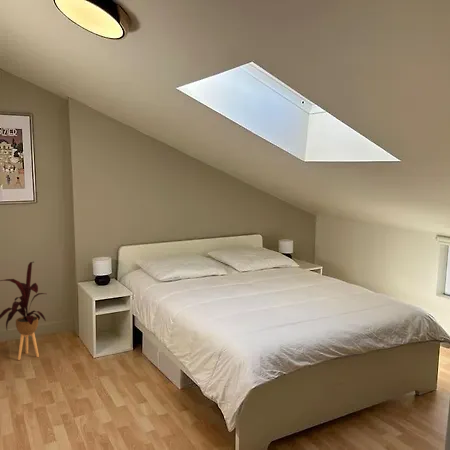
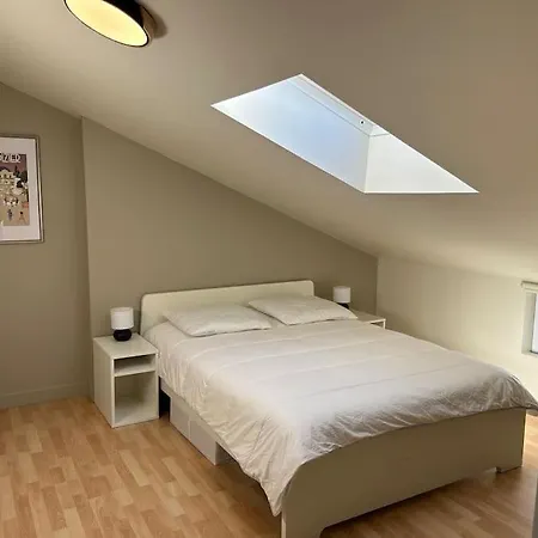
- house plant [0,260,47,361]
